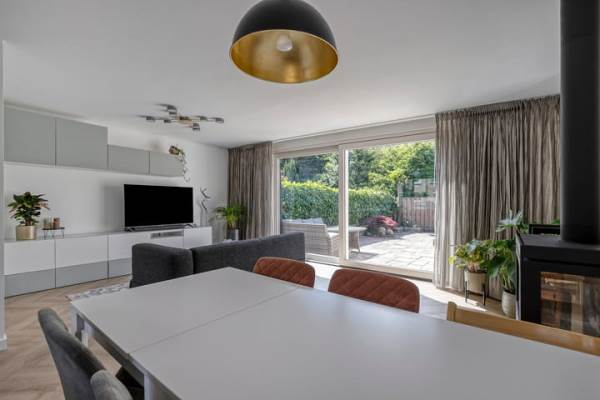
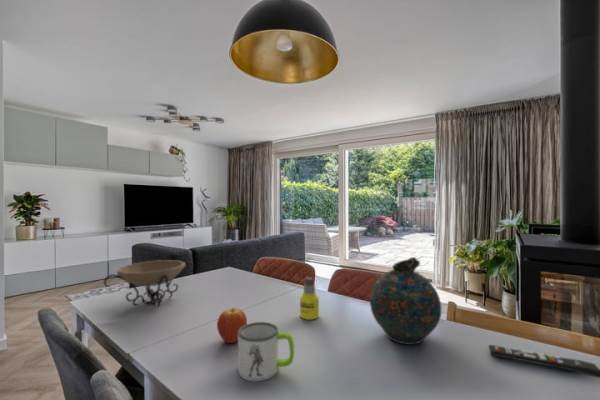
+ fruit [216,307,248,344]
+ mug [237,321,295,383]
+ remote control [487,344,600,379]
+ snuff bottle [369,256,442,346]
+ bottle [299,276,320,321]
+ decorative bowl [103,259,196,307]
